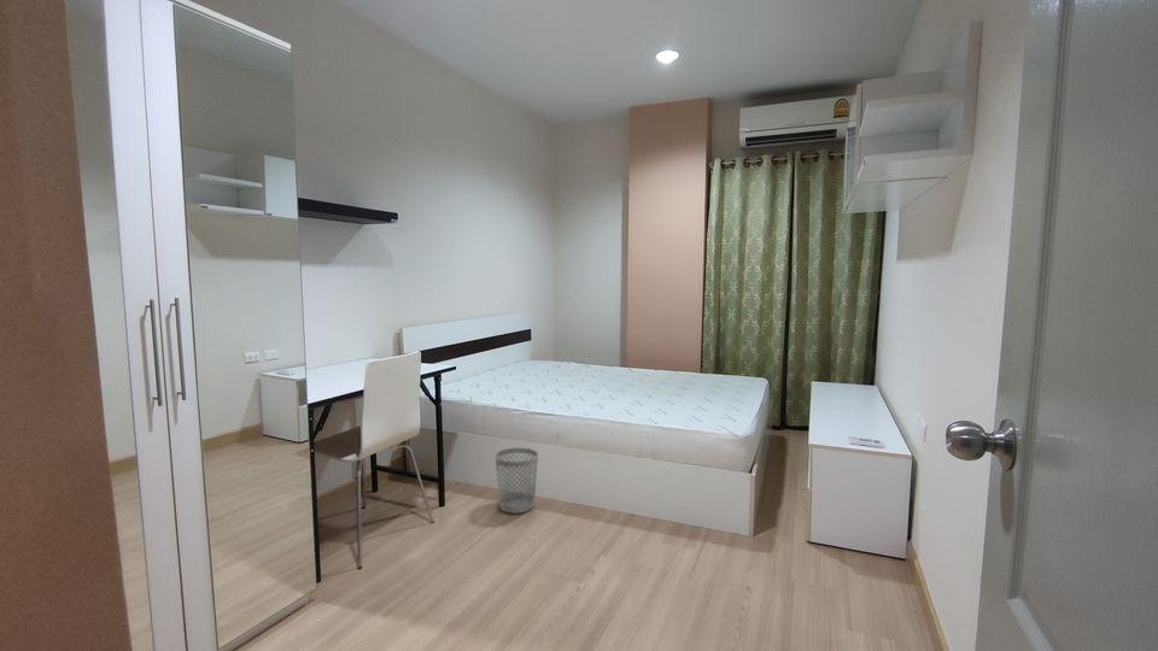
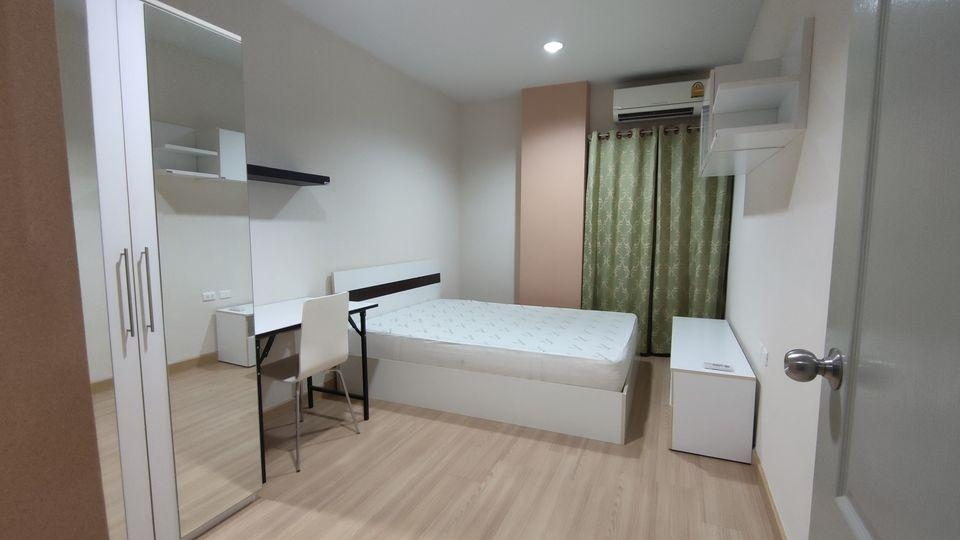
- wastebasket [493,446,539,515]
